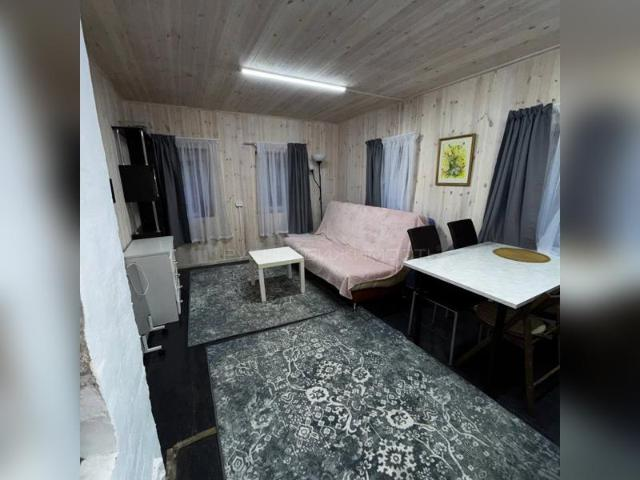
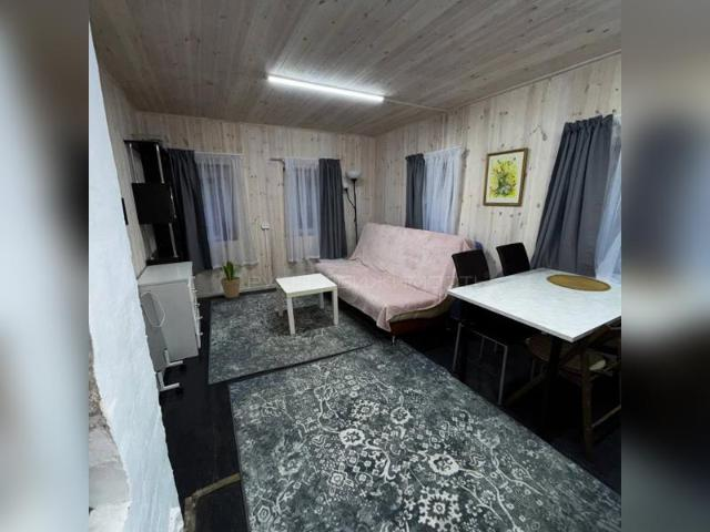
+ potted plant [220,259,243,299]
